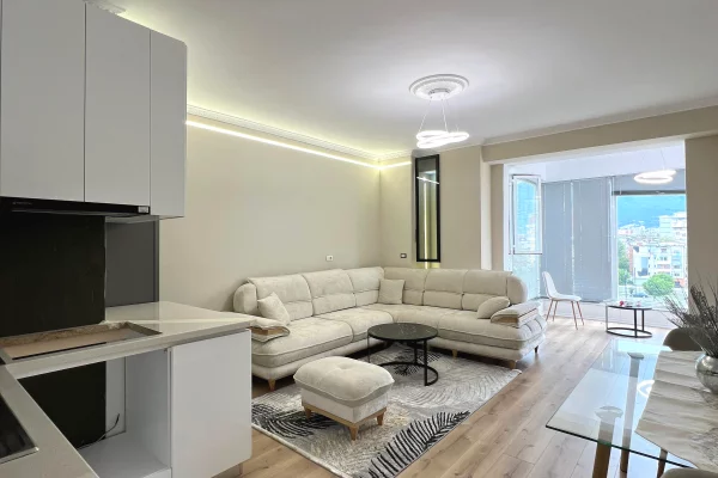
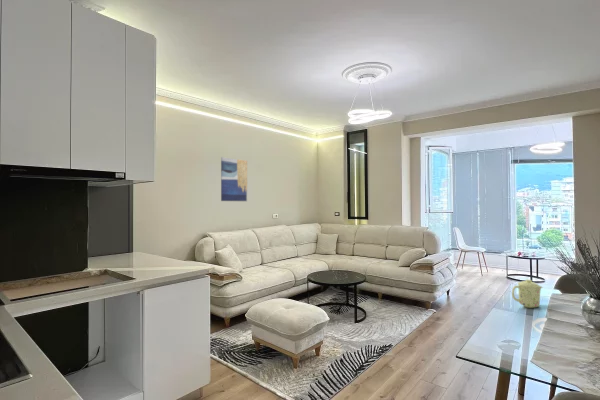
+ mug [511,279,544,309]
+ wall art [220,156,248,202]
